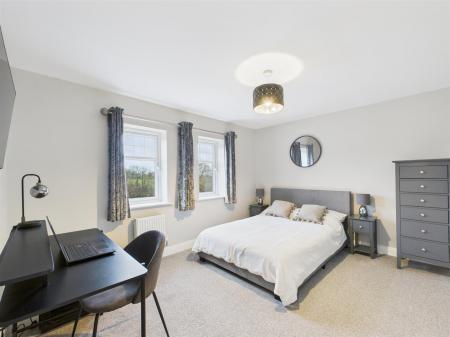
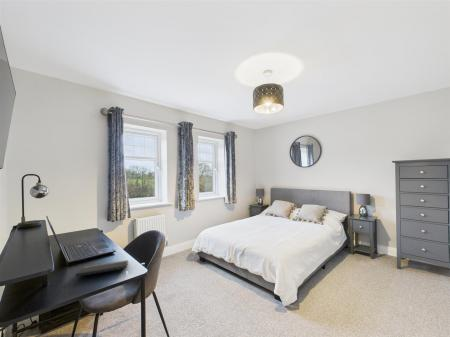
+ notepad [75,259,129,278]
